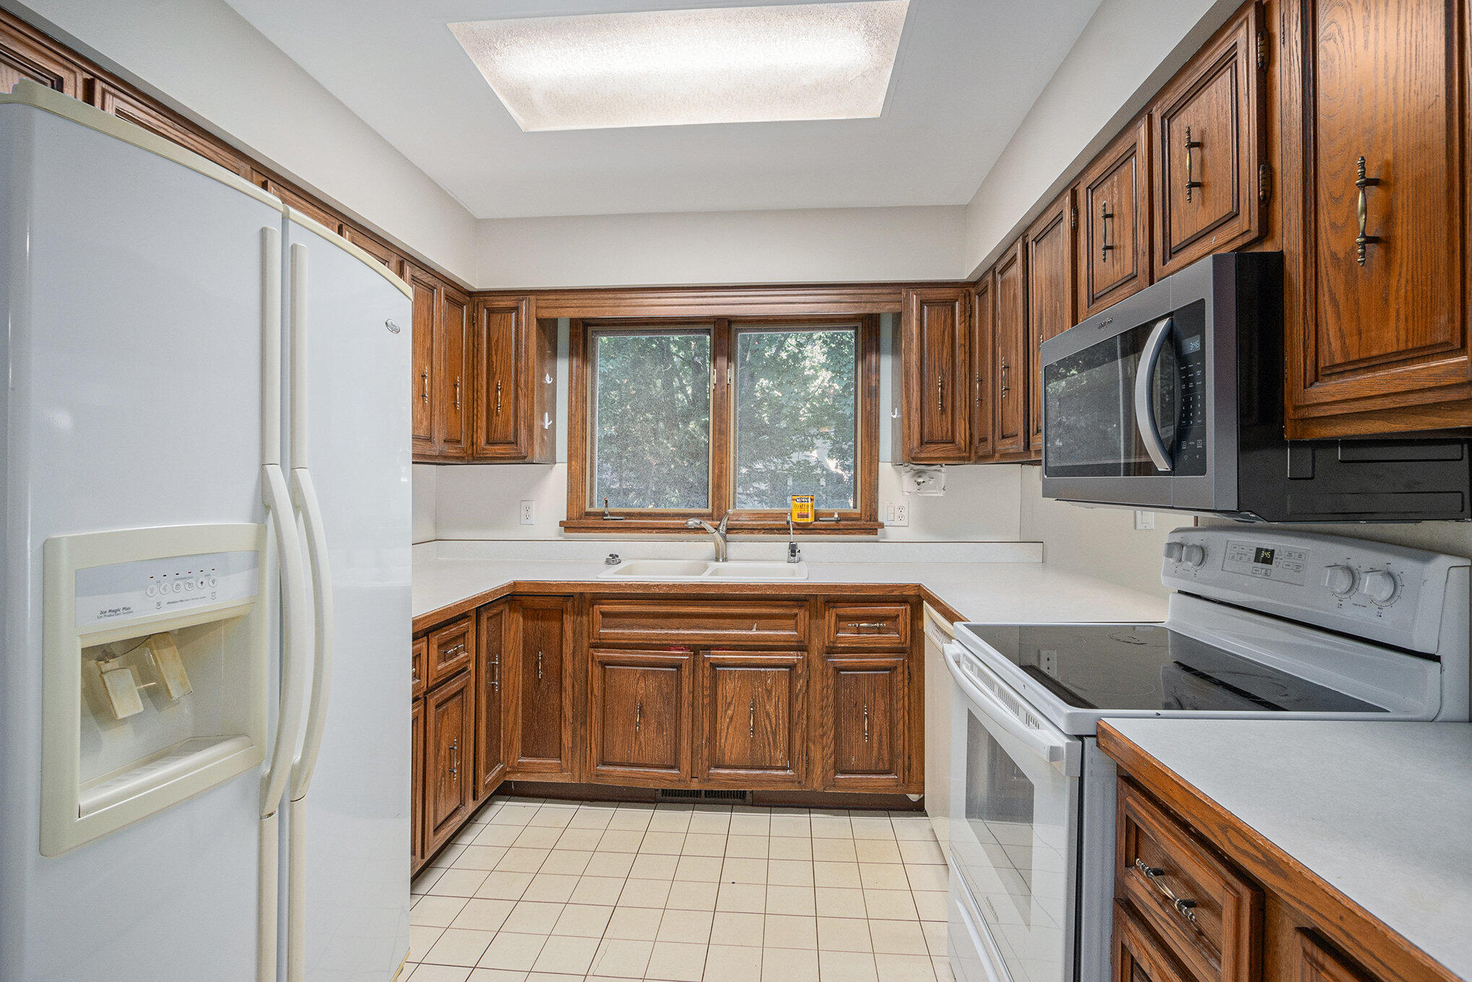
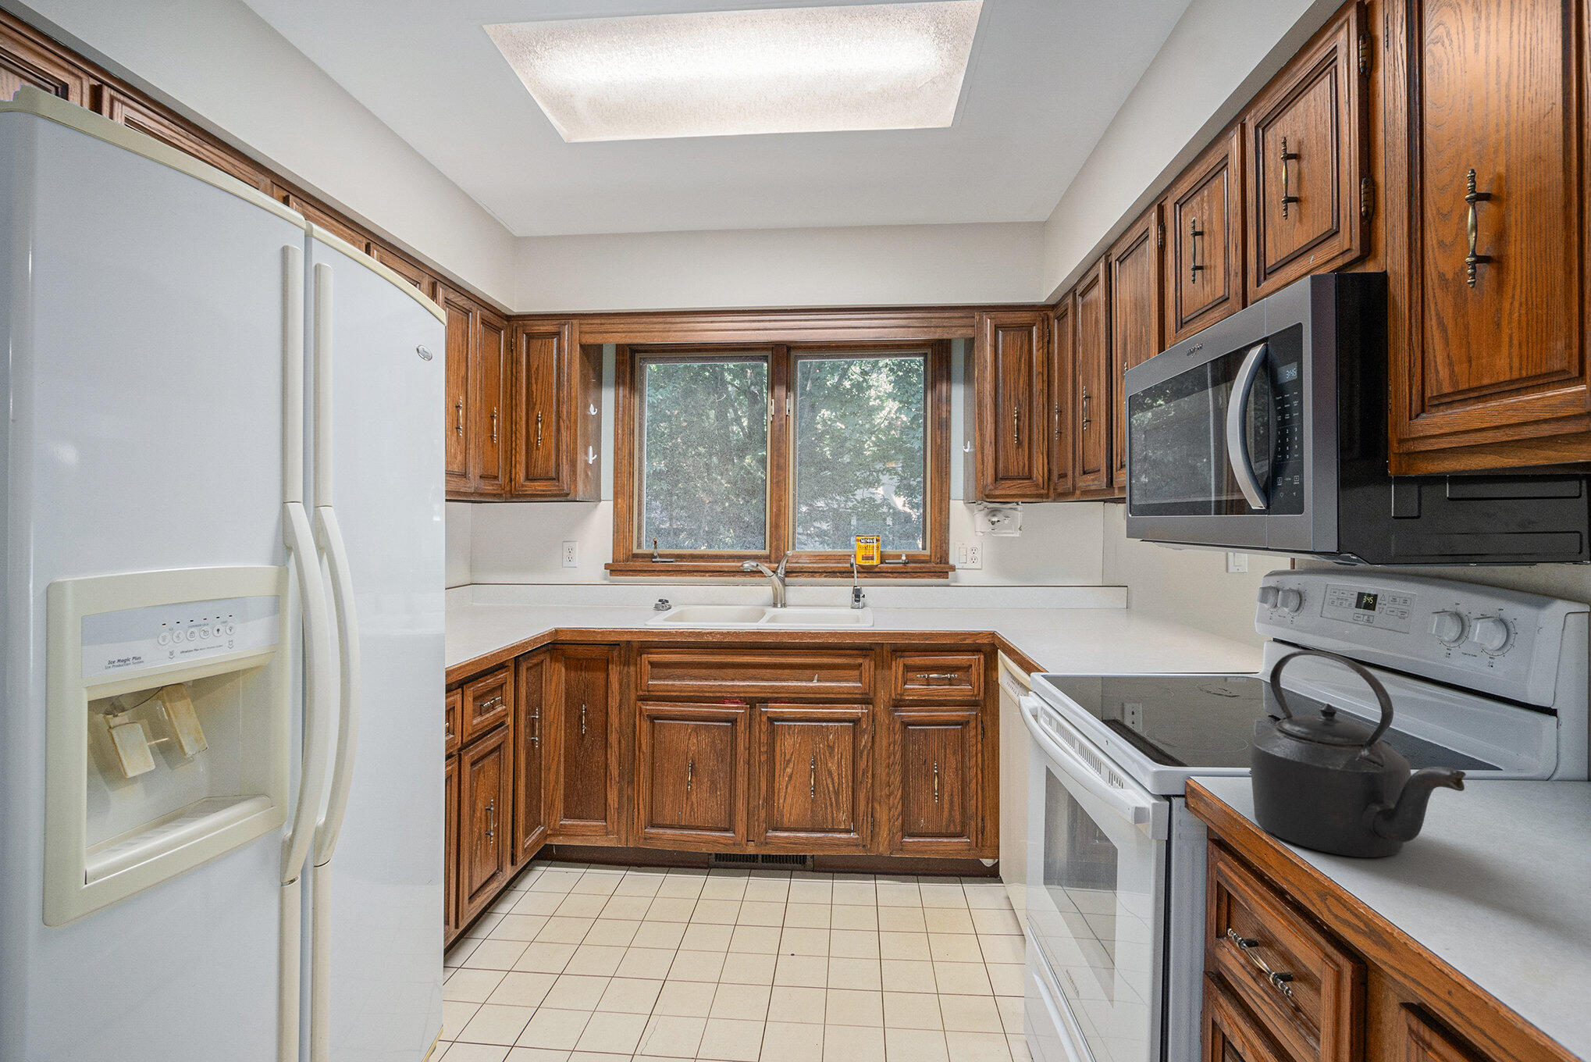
+ kettle [1249,650,1467,858]
